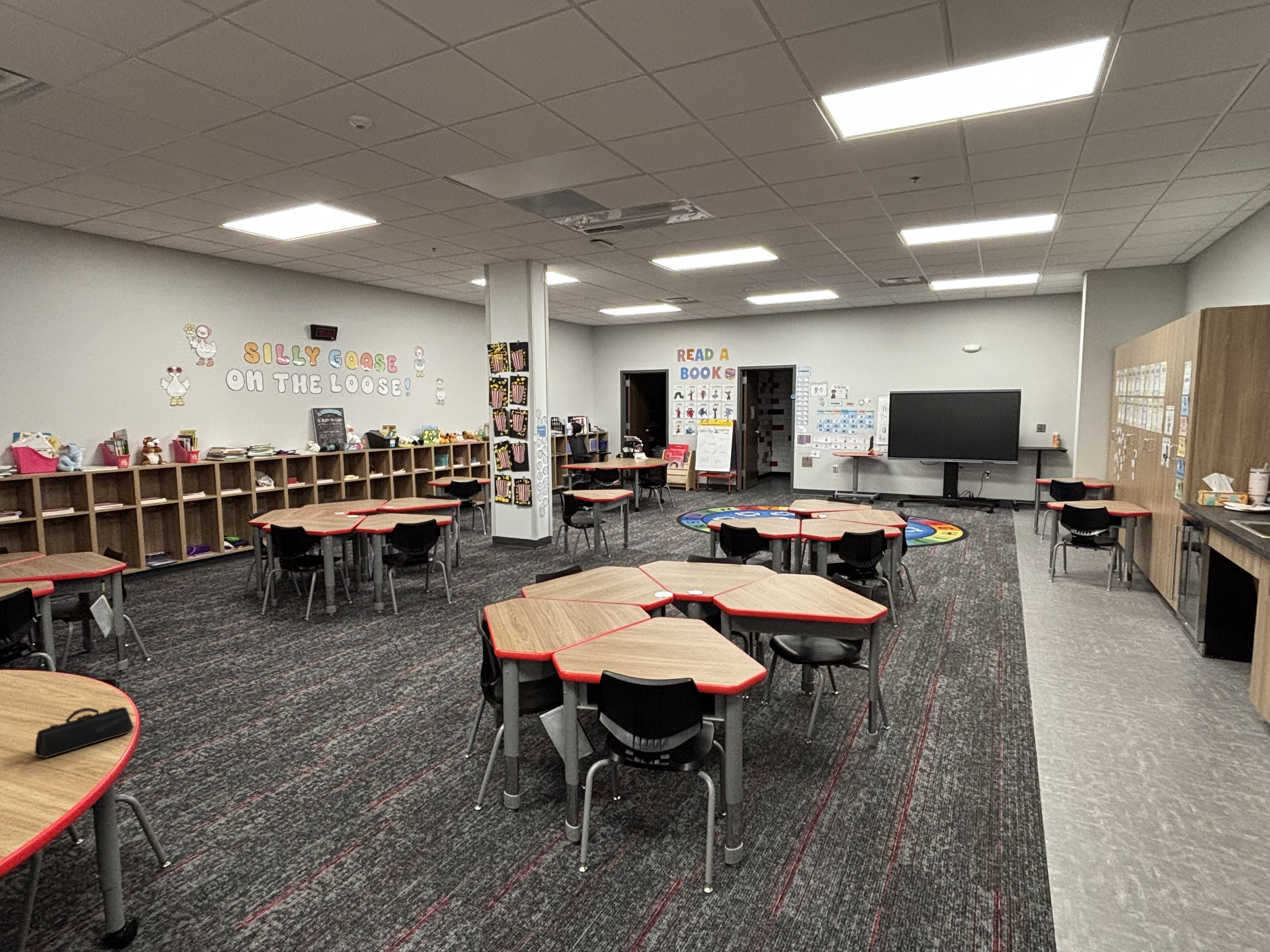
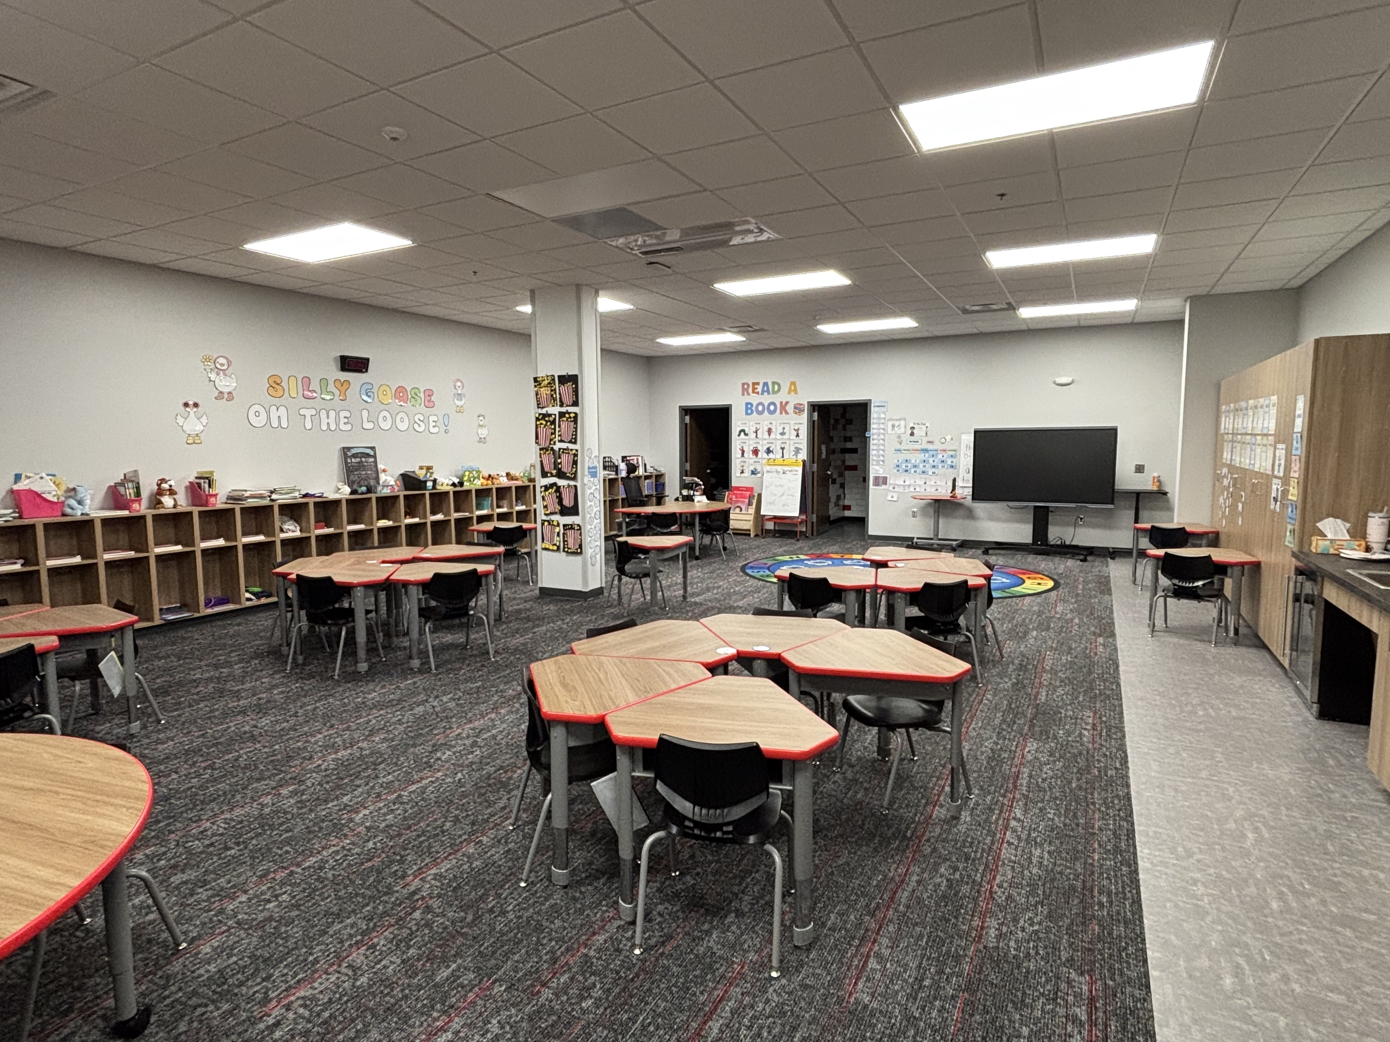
- calendar [798,452,816,468]
- pencil case [35,707,134,758]
